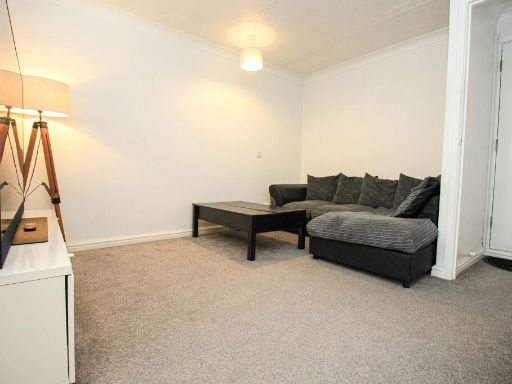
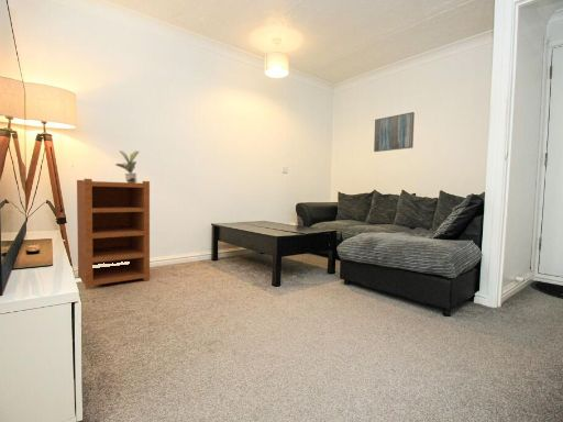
+ cupboard [76,178,151,290]
+ wall art [373,111,416,153]
+ potted plant [114,149,141,184]
